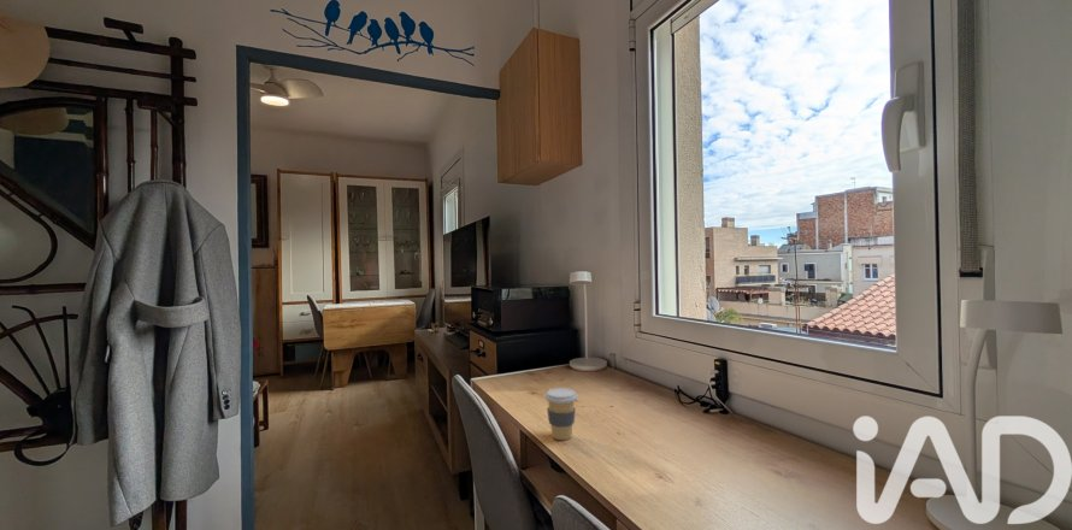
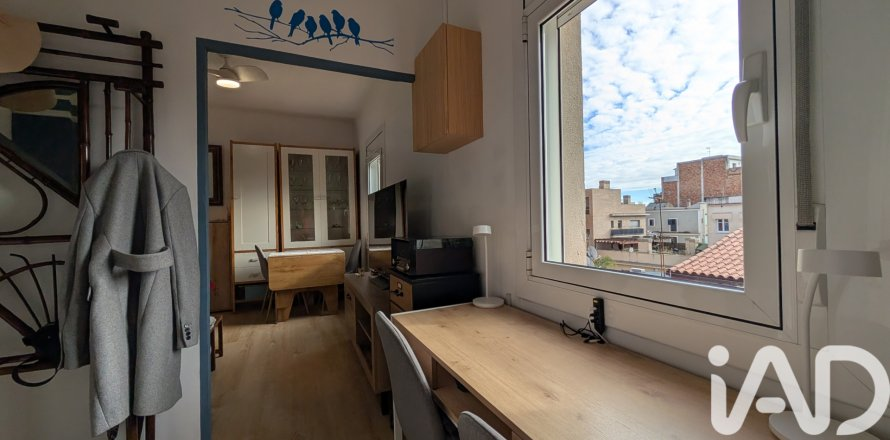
- coffee cup [543,387,578,441]
